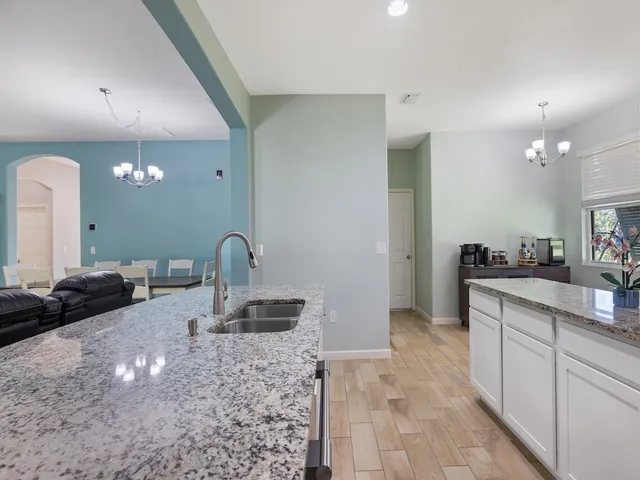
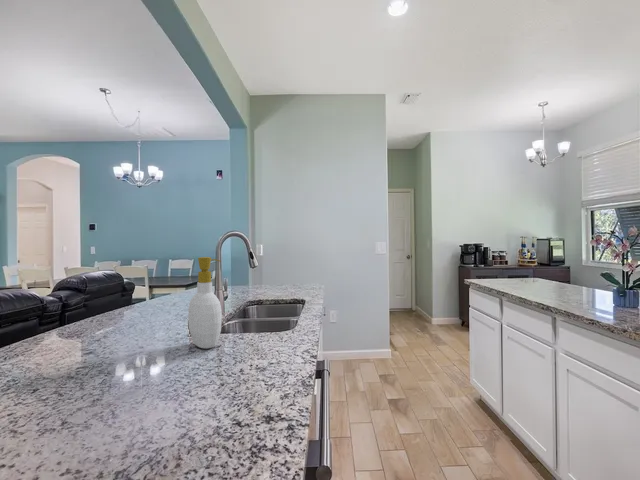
+ soap bottle [187,256,223,350]
